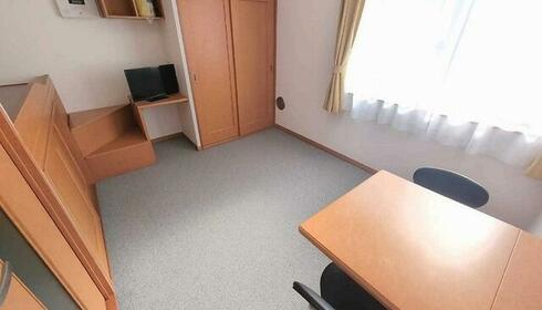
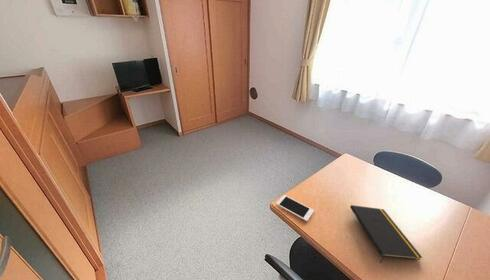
+ notepad [349,204,423,264]
+ cell phone [275,194,315,222]
